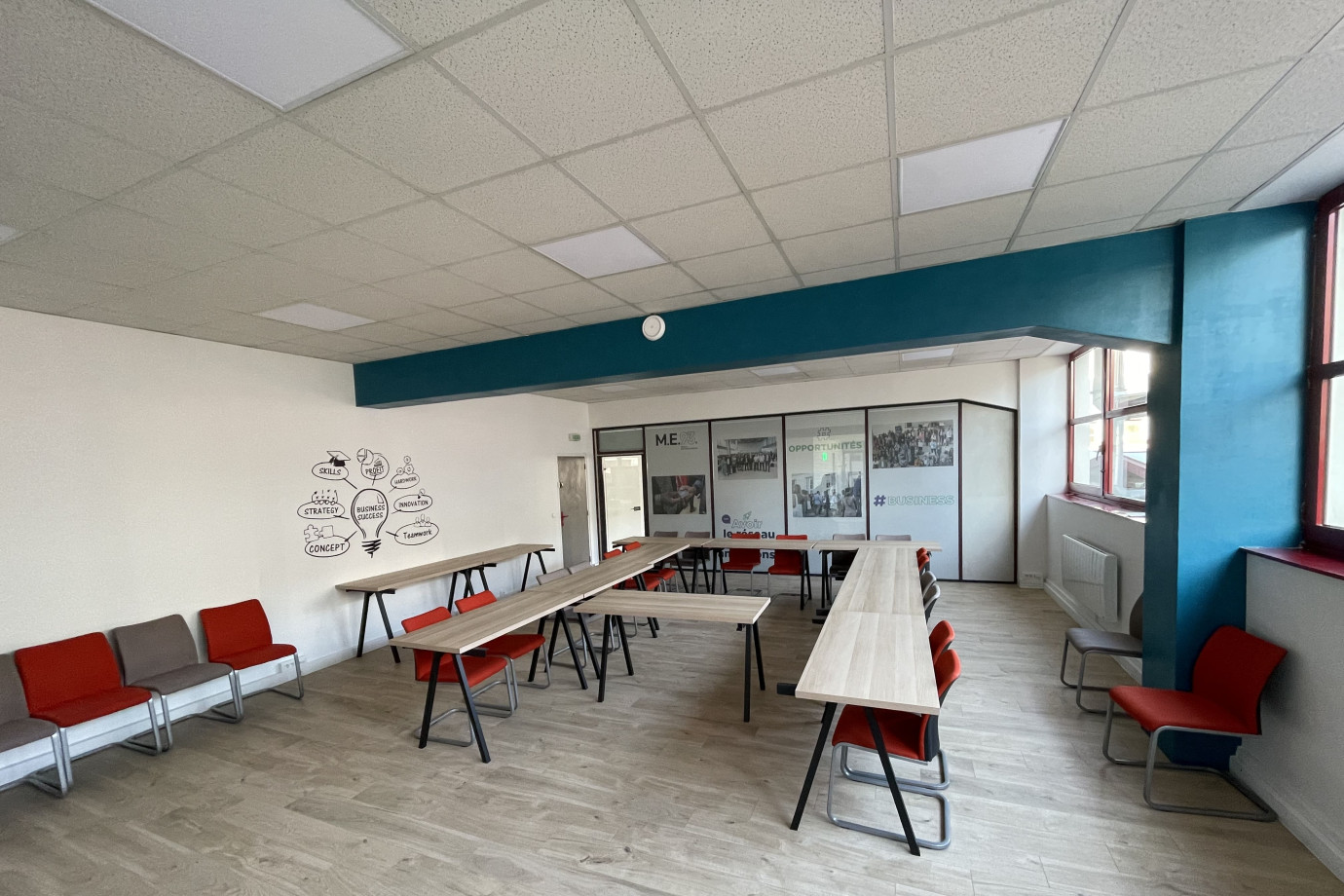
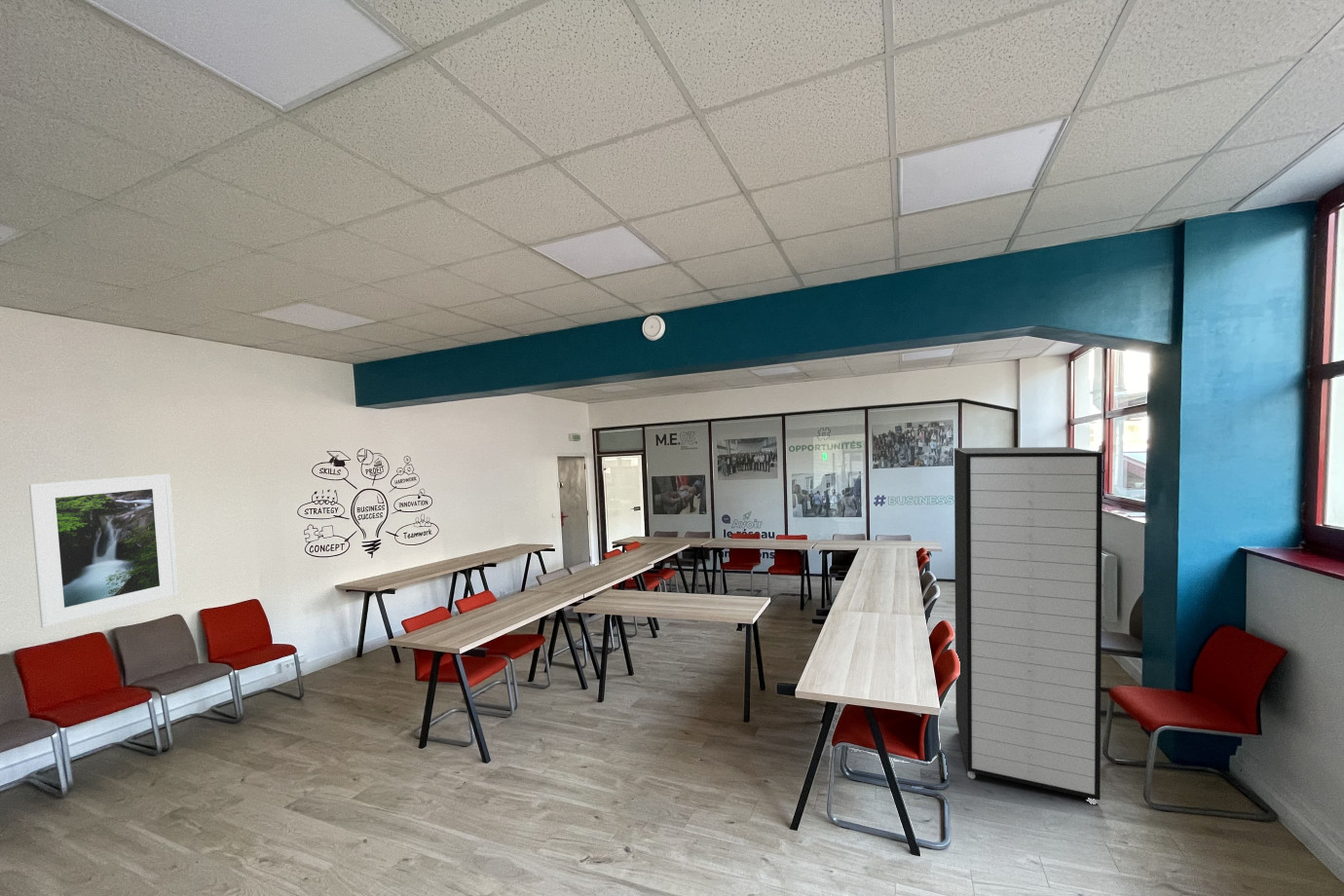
+ storage cabinet [953,446,1103,801]
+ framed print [28,473,179,629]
